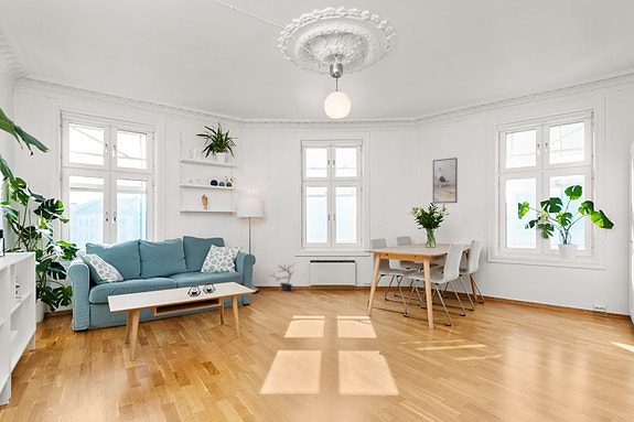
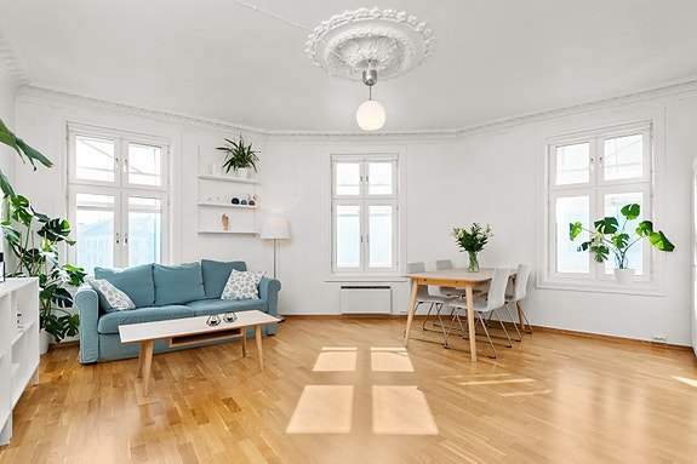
- potted plant [268,261,295,292]
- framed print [432,156,459,204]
